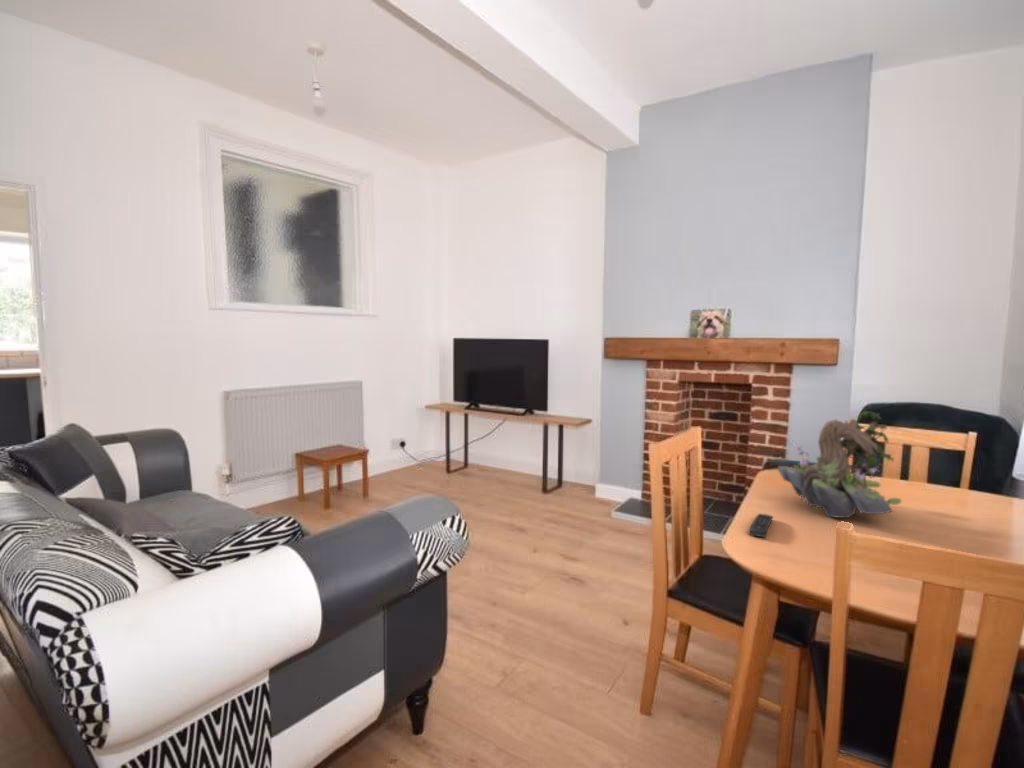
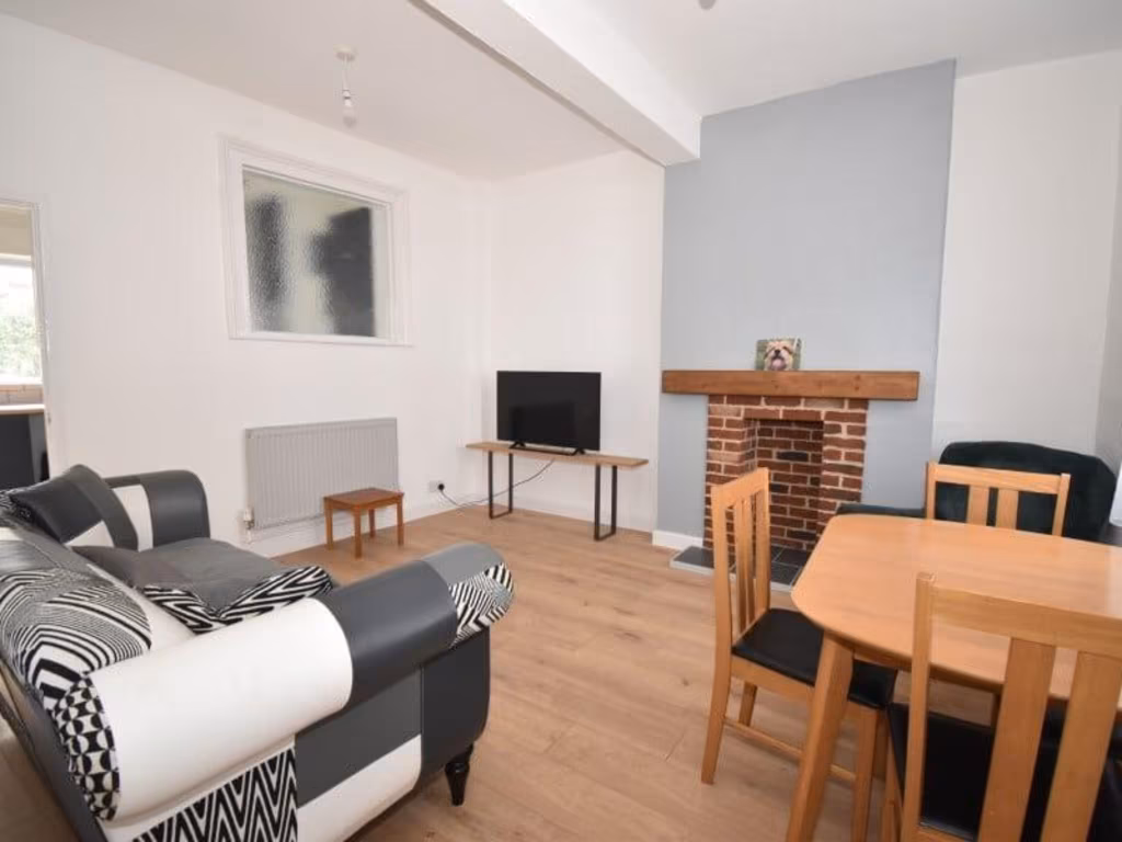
- plant [777,410,902,519]
- remote control [747,513,774,539]
